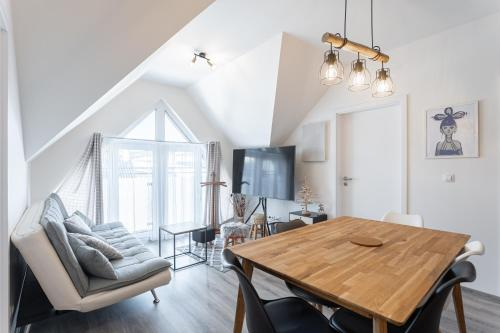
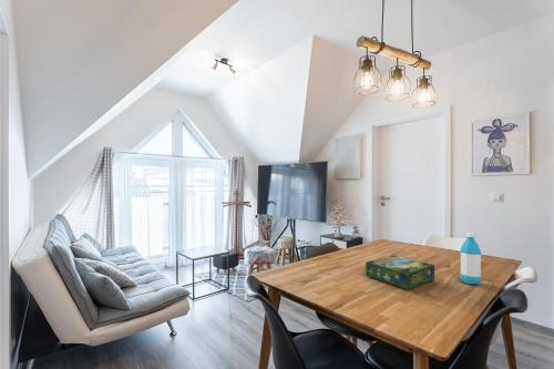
+ board game [365,254,435,290]
+ water bottle [459,232,482,286]
